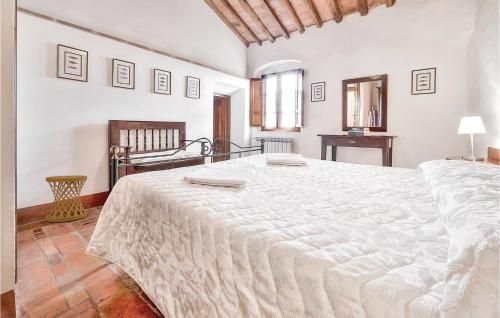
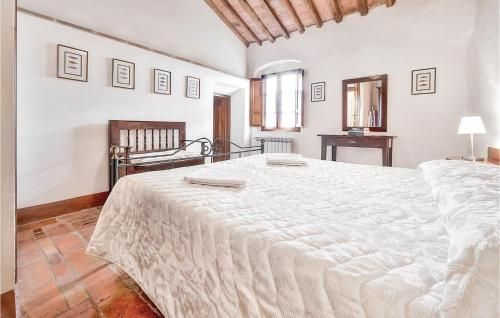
- side table [44,175,88,223]
